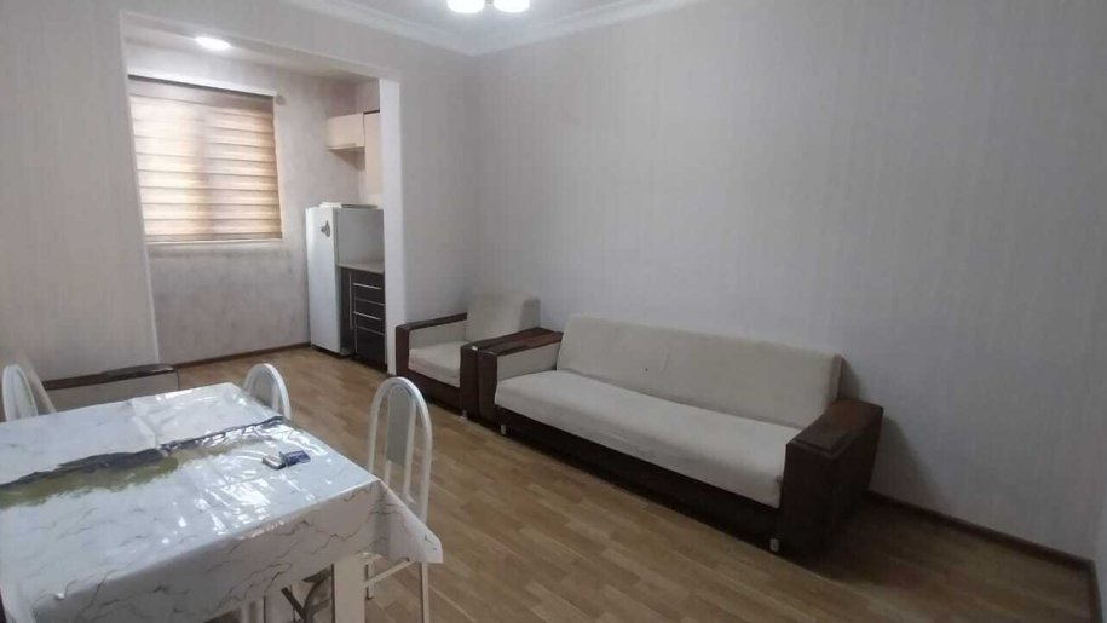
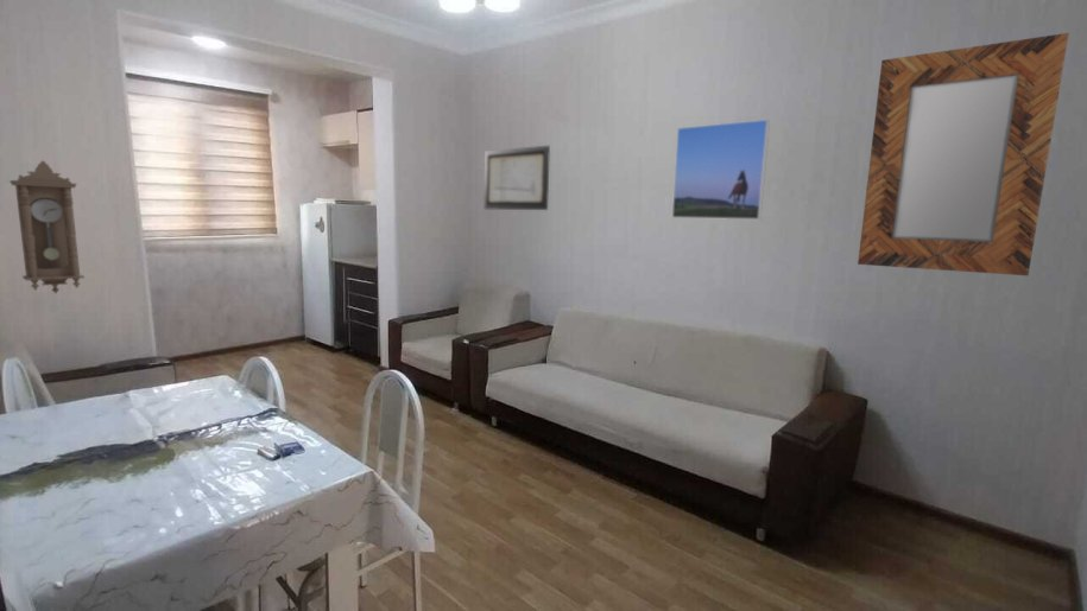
+ wall art [484,145,551,211]
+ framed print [671,119,771,221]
+ pendulum clock [8,160,86,294]
+ home mirror [857,32,1070,276]
